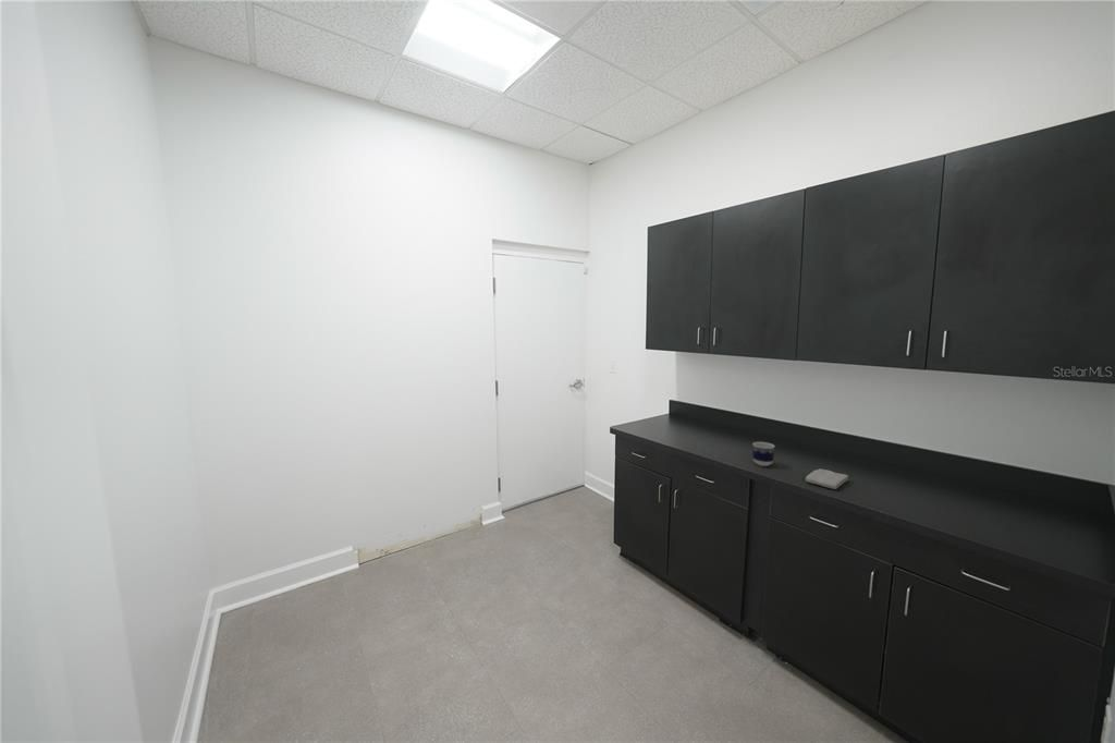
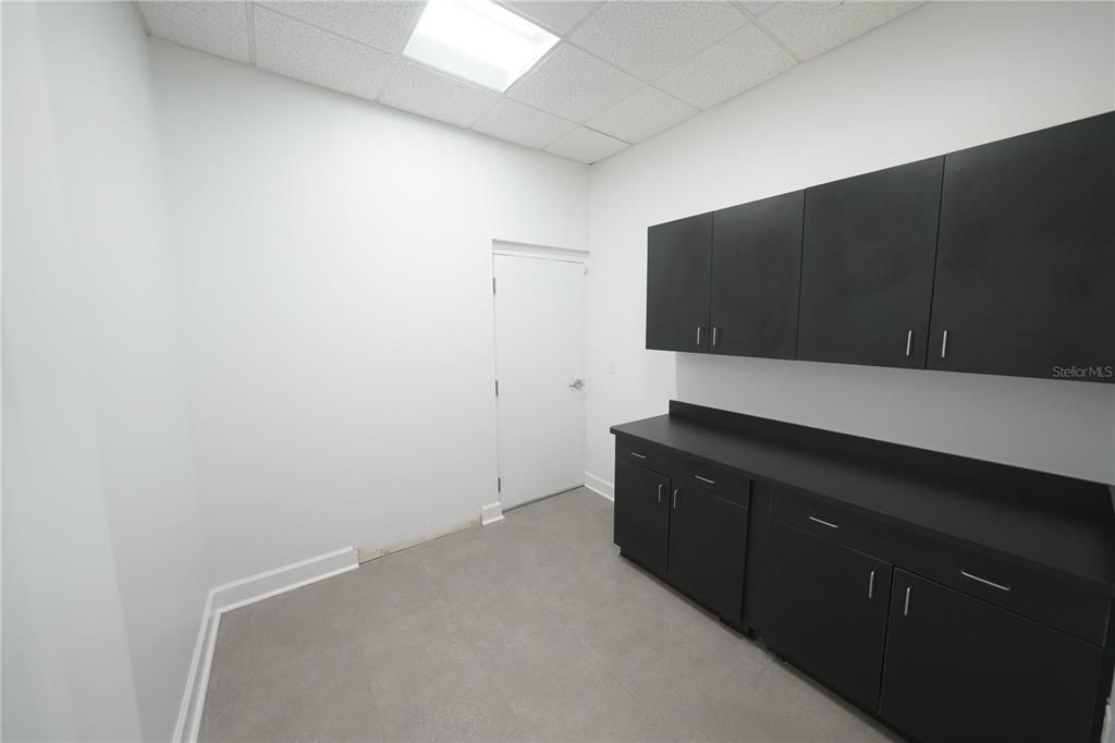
- washcloth [805,467,849,490]
- cup [751,441,775,467]
